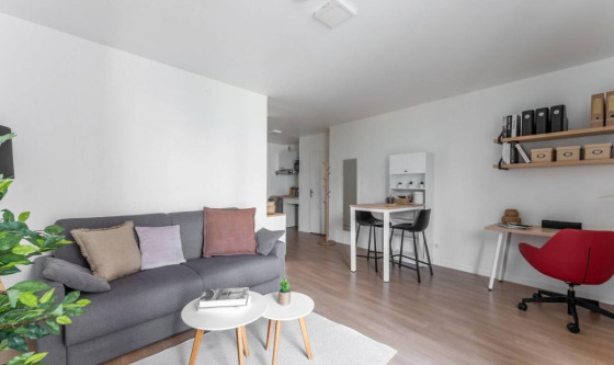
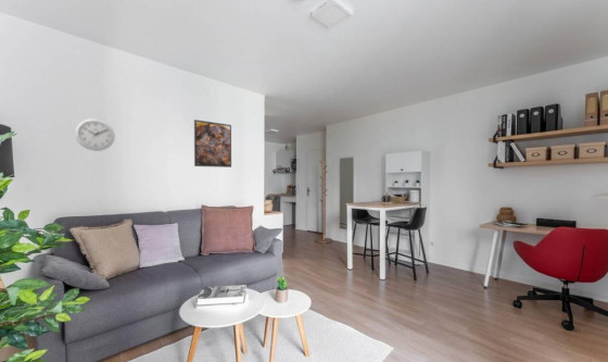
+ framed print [193,118,232,168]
+ wall clock [74,117,116,152]
